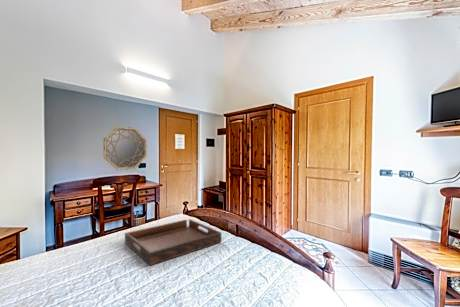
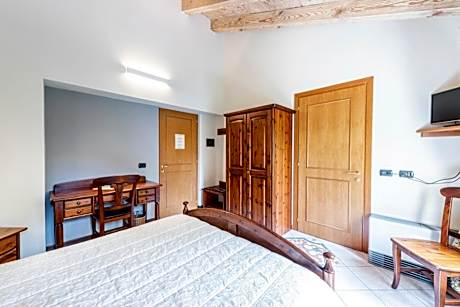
- serving tray [124,219,222,266]
- home mirror [102,126,148,171]
